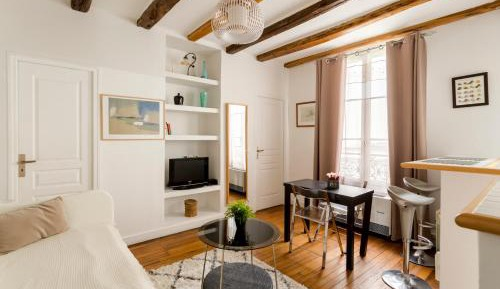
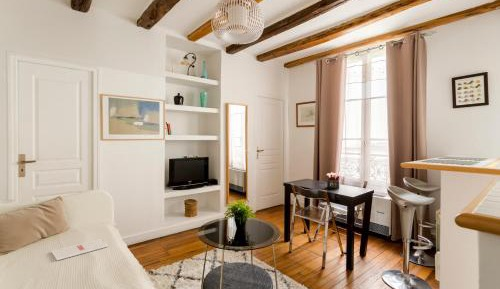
+ magazine [50,238,109,262]
